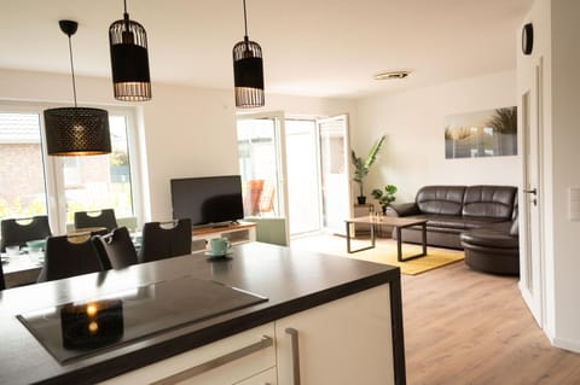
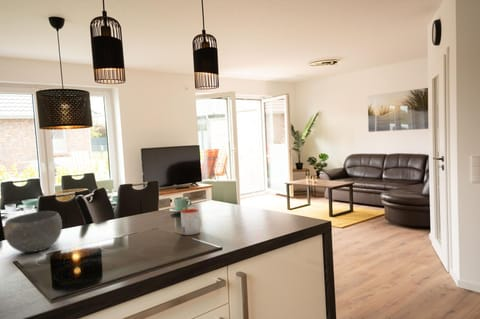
+ bowl [3,210,63,253]
+ mug [180,208,202,236]
